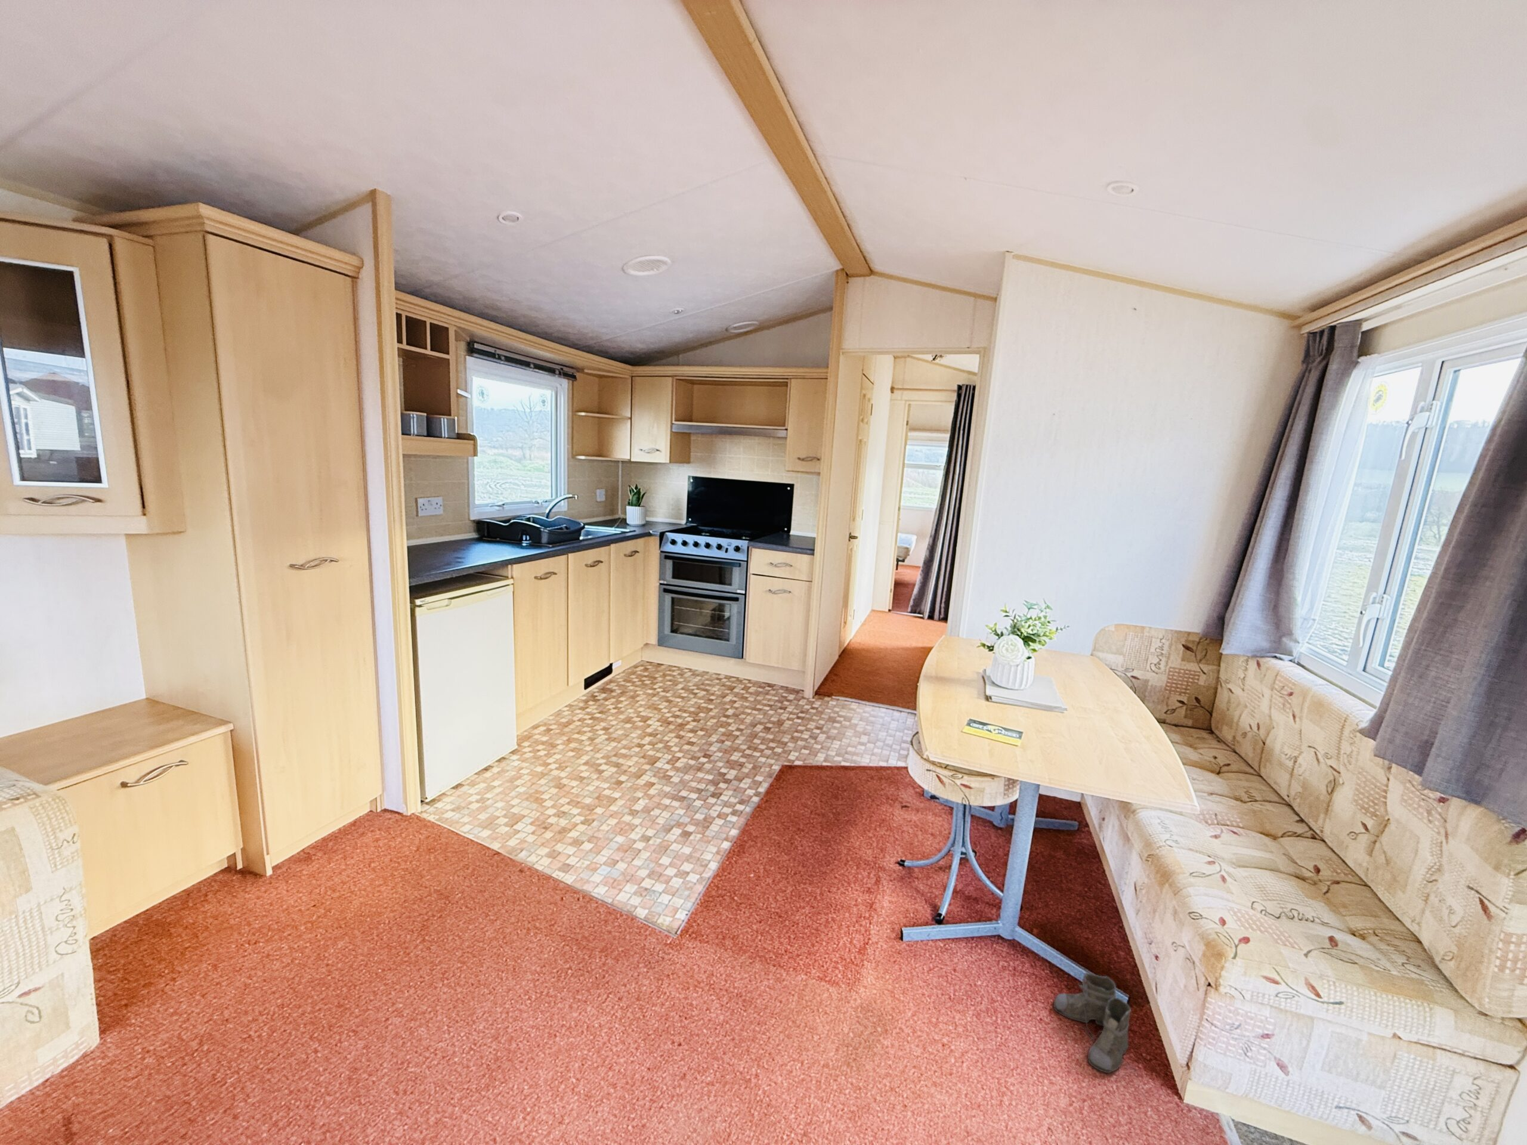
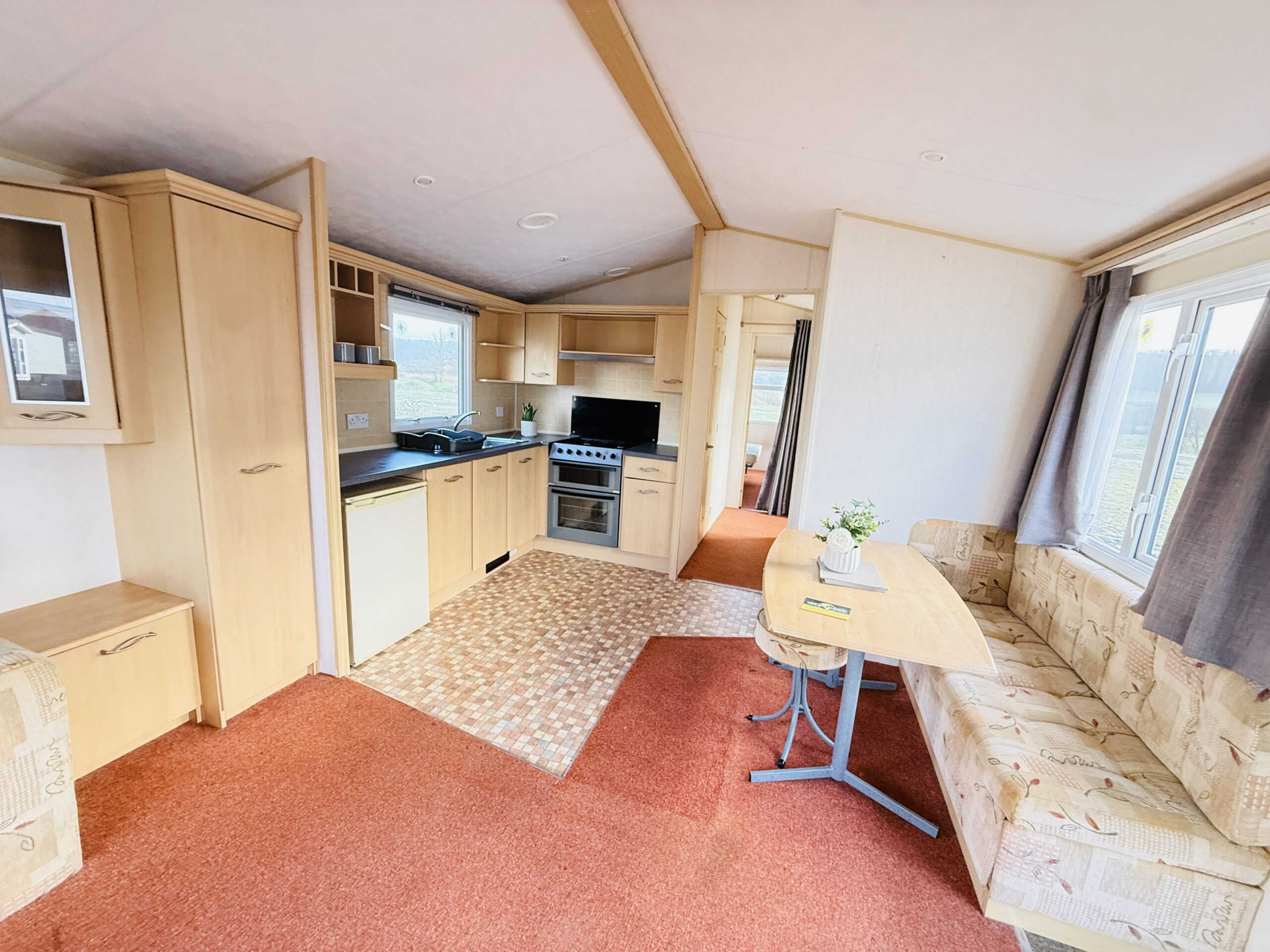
- boots [1053,972,1141,1075]
